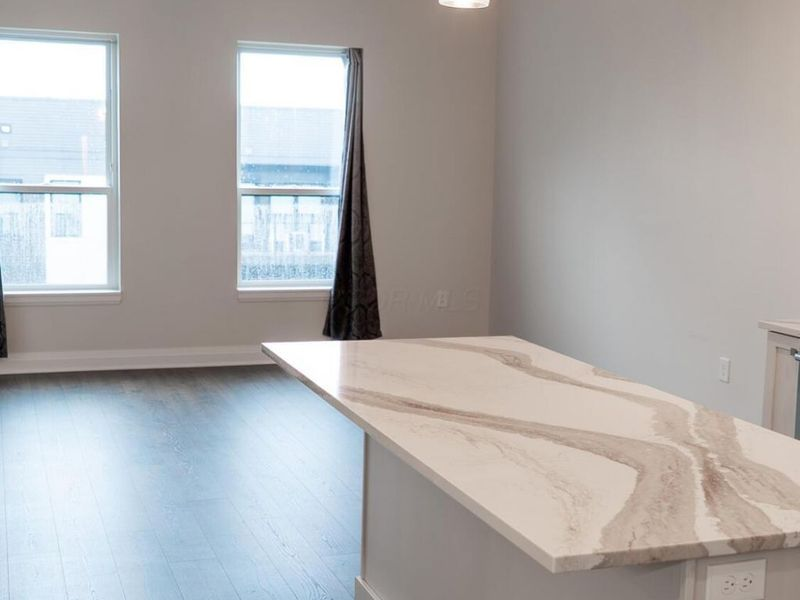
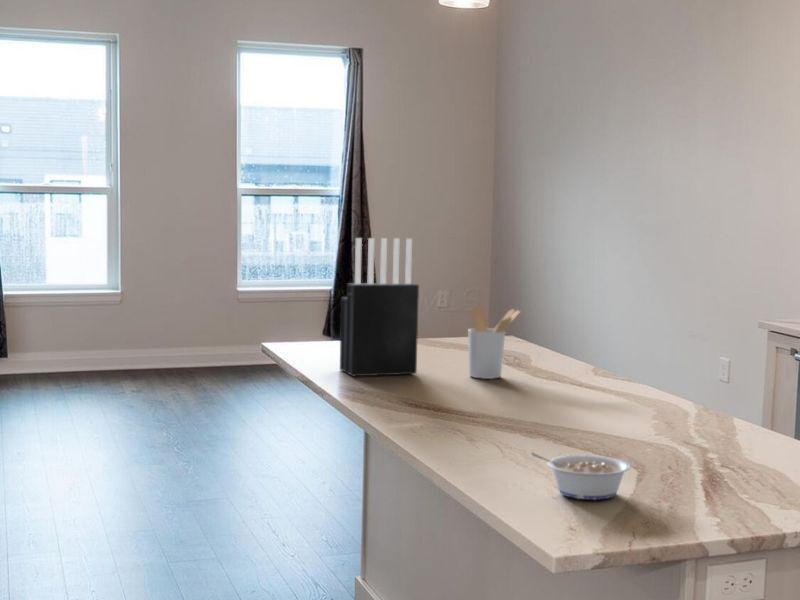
+ legume [530,452,632,501]
+ knife block [339,237,420,377]
+ utensil holder [467,304,522,380]
